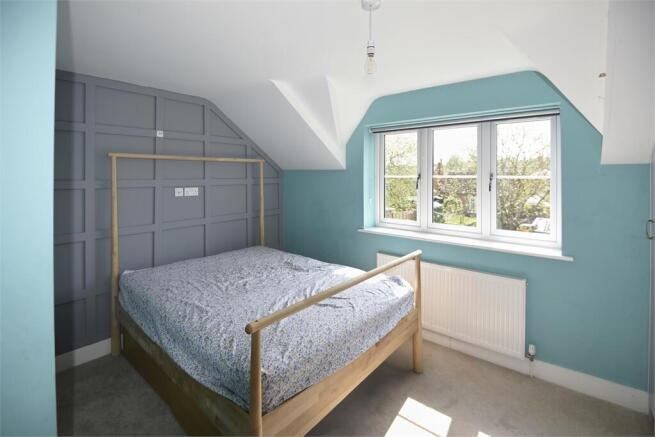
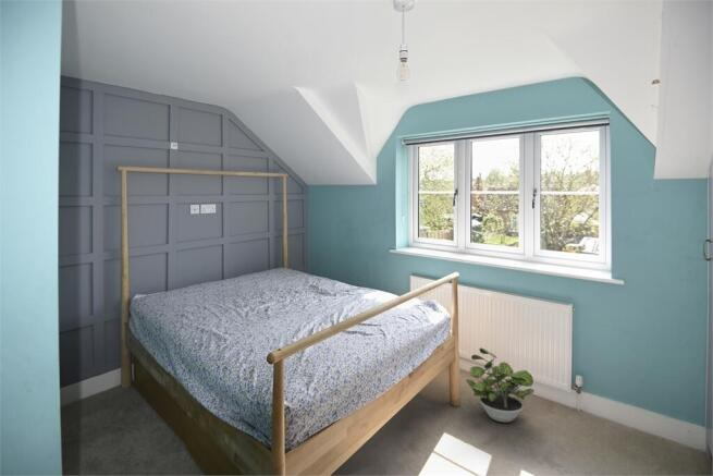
+ potted plant [465,347,536,424]
